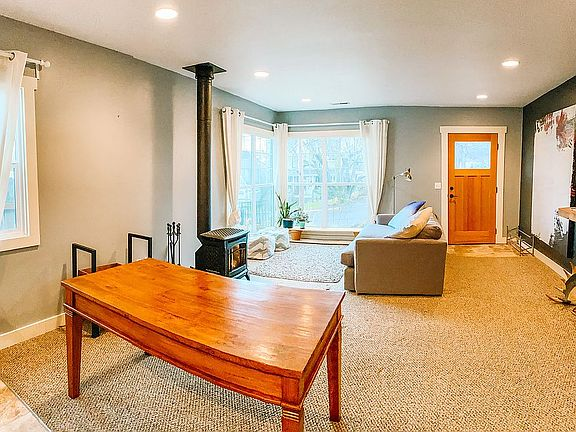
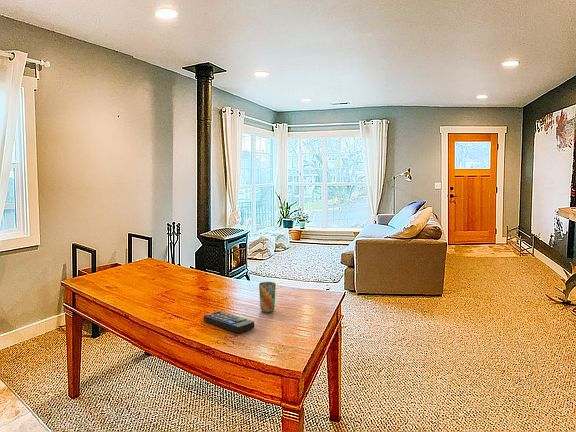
+ remote control [203,310,255,334]
+ cup [258,281,277,313]
